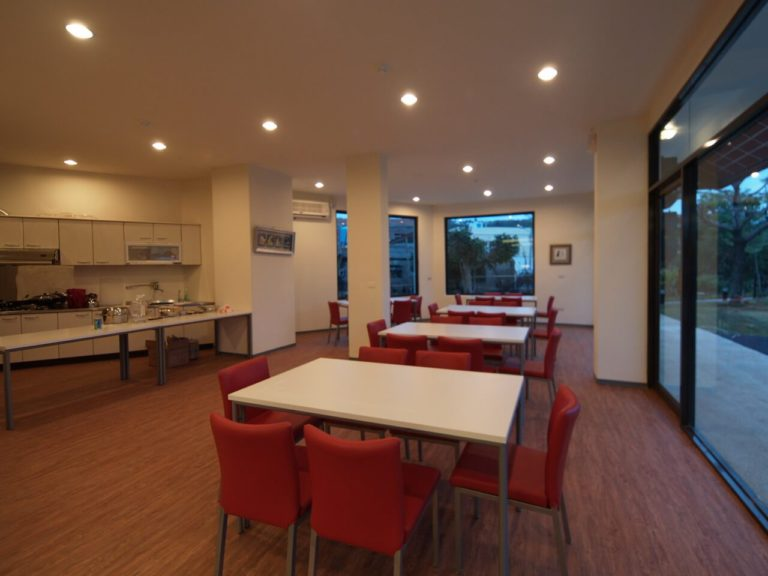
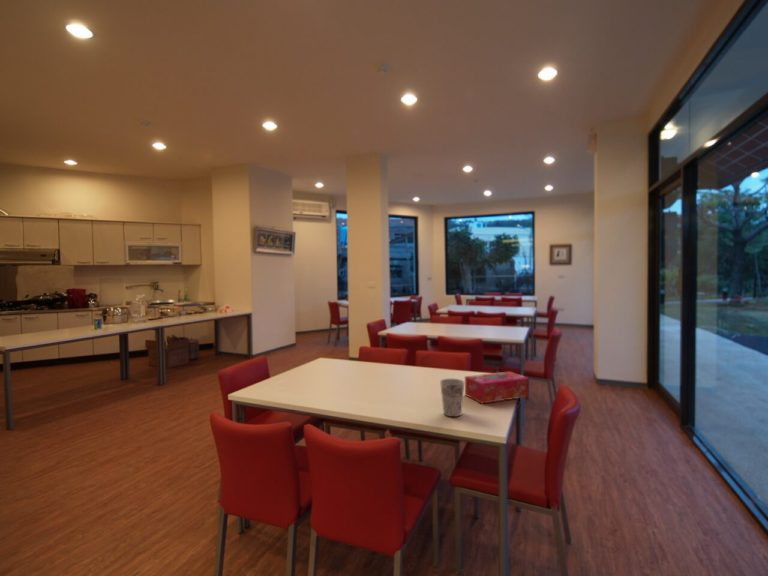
+ cup [439,378,465,418]
+ tissue box [464,370,530,405]
